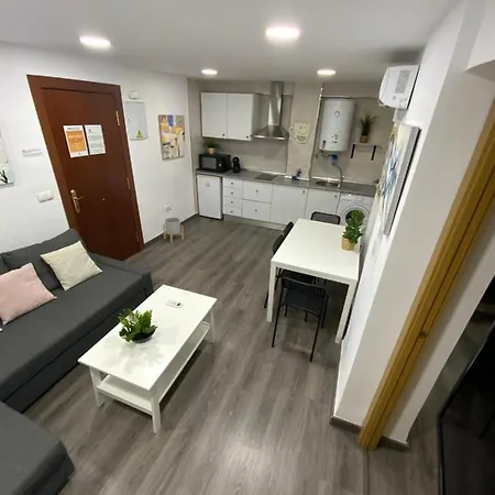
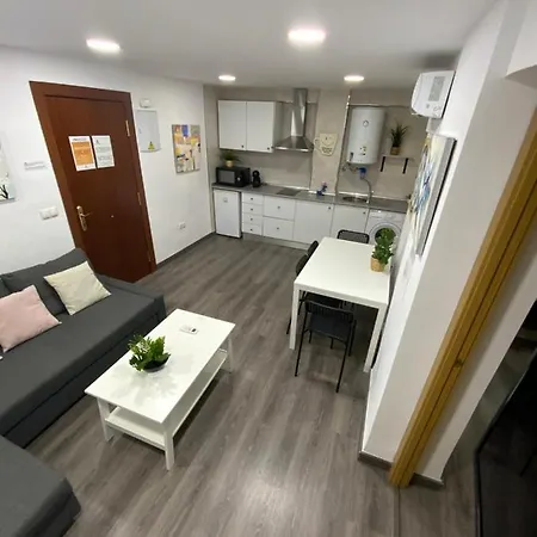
- planter [162,217,185,244]
